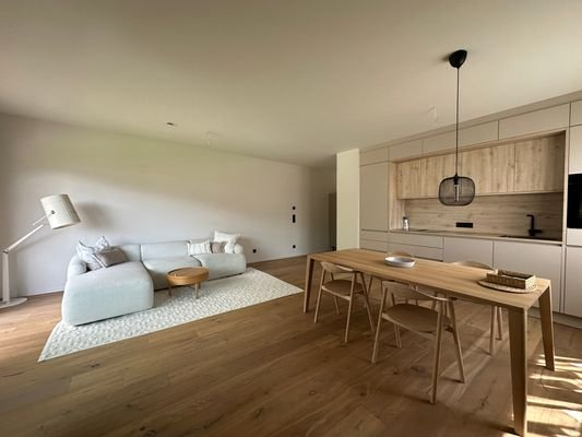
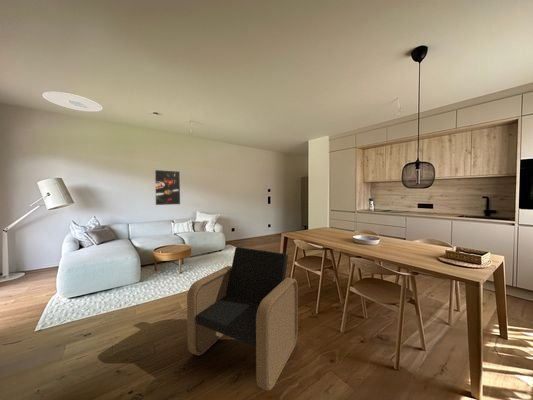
+ ceiling light [41,91,103,113]
+ armchair [186,246,299,392]
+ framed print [154,169,181,206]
